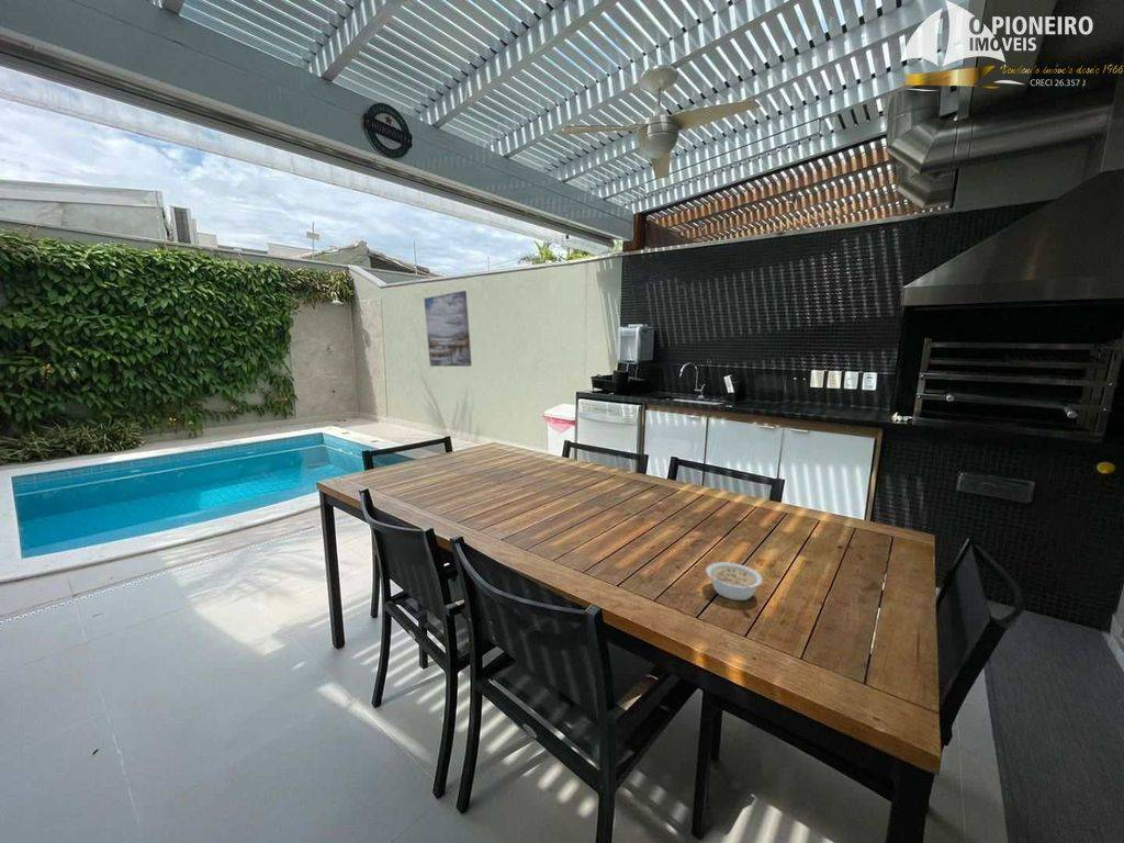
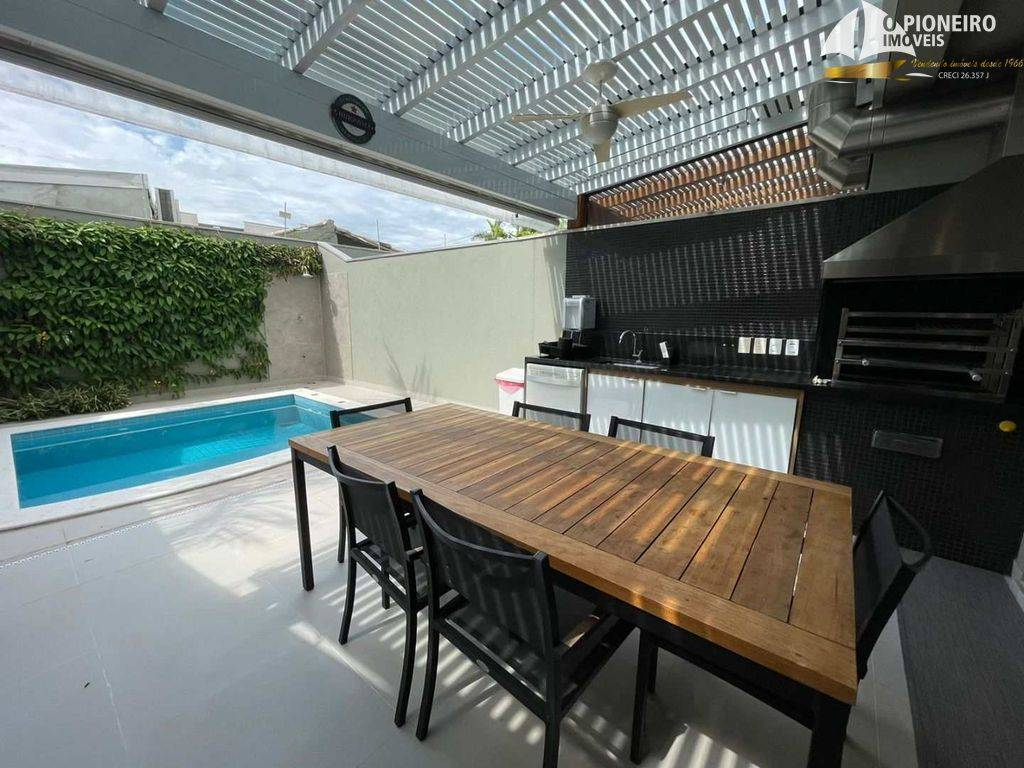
- legume [705,561,763,602]
- wall art [423,290,473,368]
